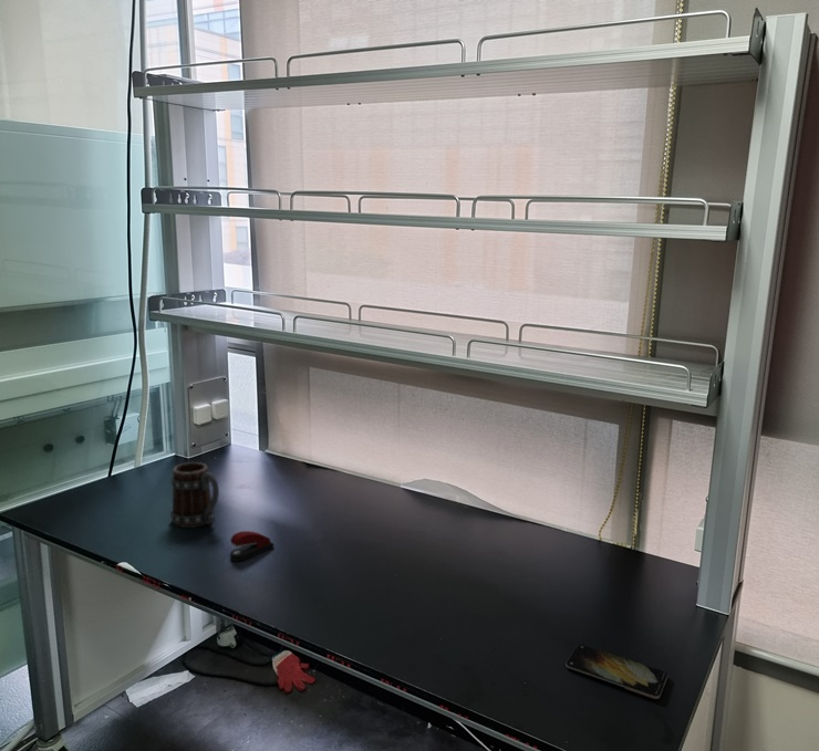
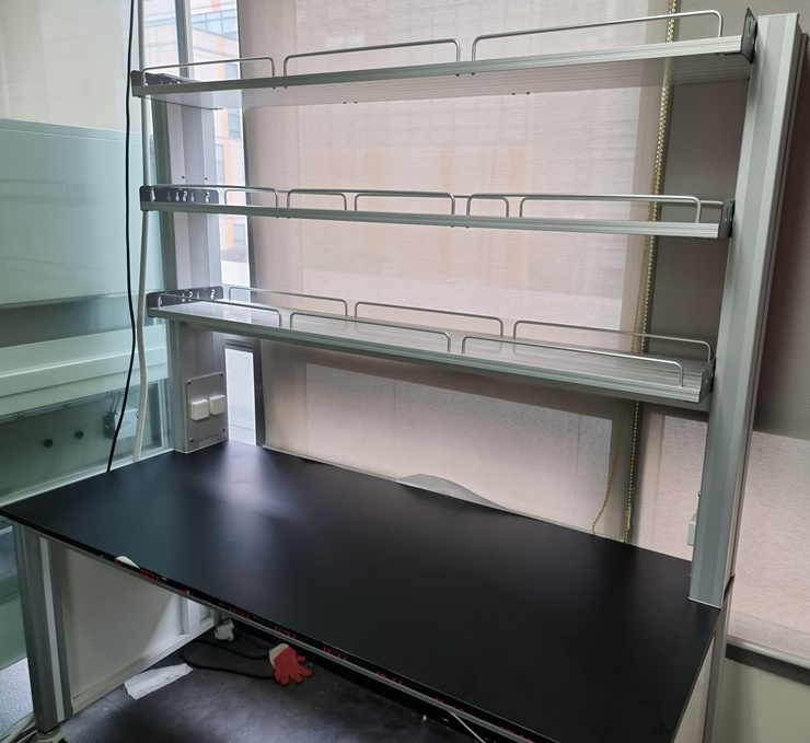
- stapler [229,530,274,562]
- mug [169,461,220,529]
- smartphone [564,644,668,700]
